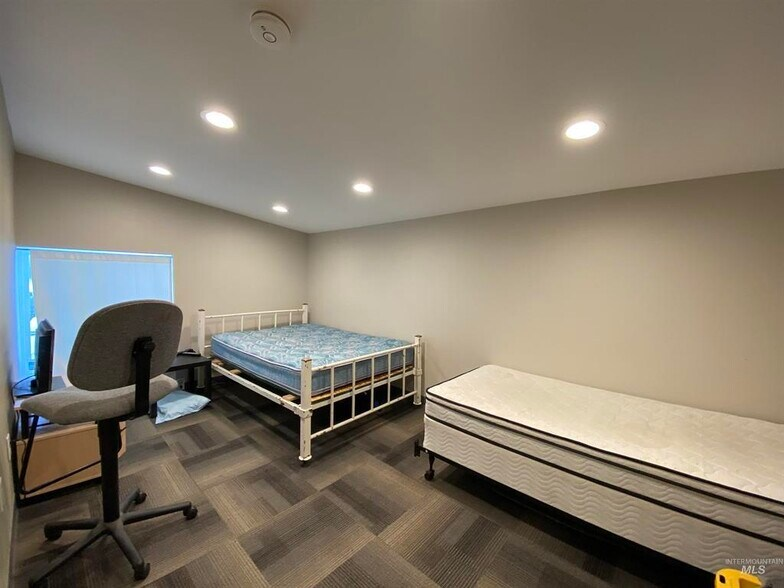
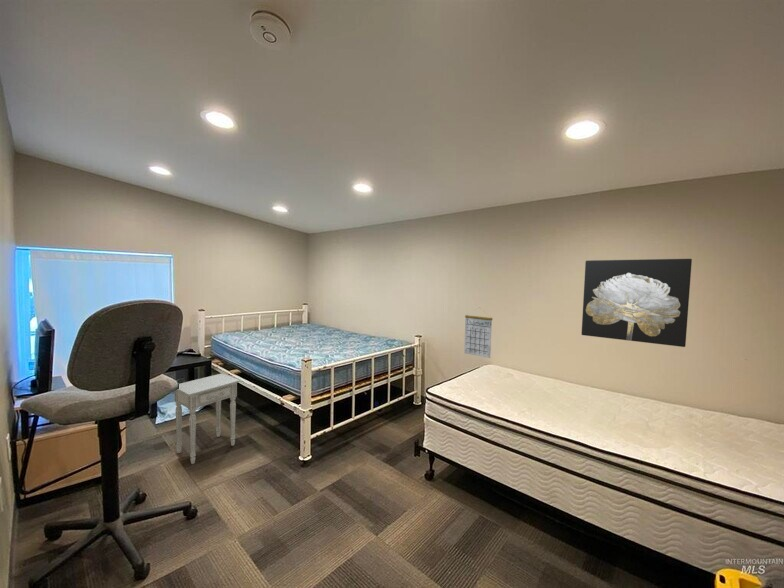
+ nightstand [173,373,241,465]
+ wall art [581,258,693,348]
+ calendar [463,307,493,359]
